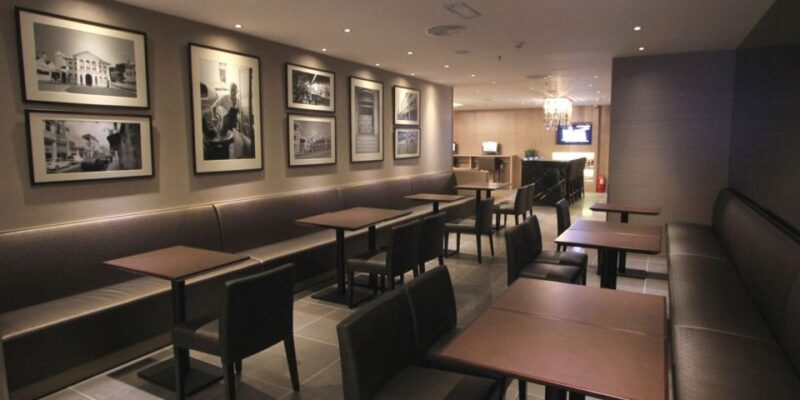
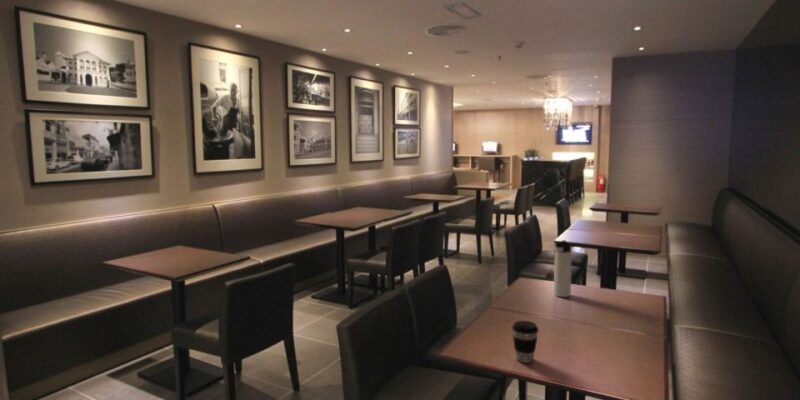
+ thermos bottle [552,239,573,298]
+ coffee cup [511,320,539,364]
